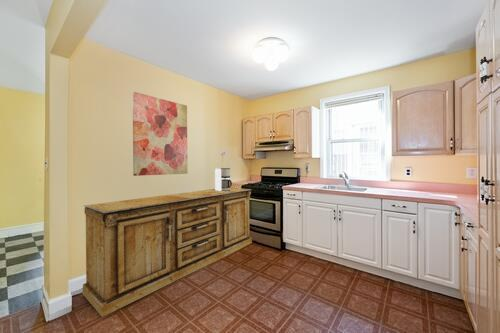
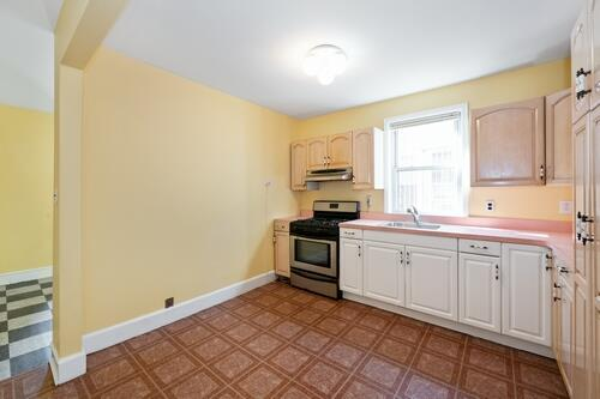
- coffee maker [214,167,233,191]
- sideboard [82,187,253,318]
- wall art [132,91,189,177]
